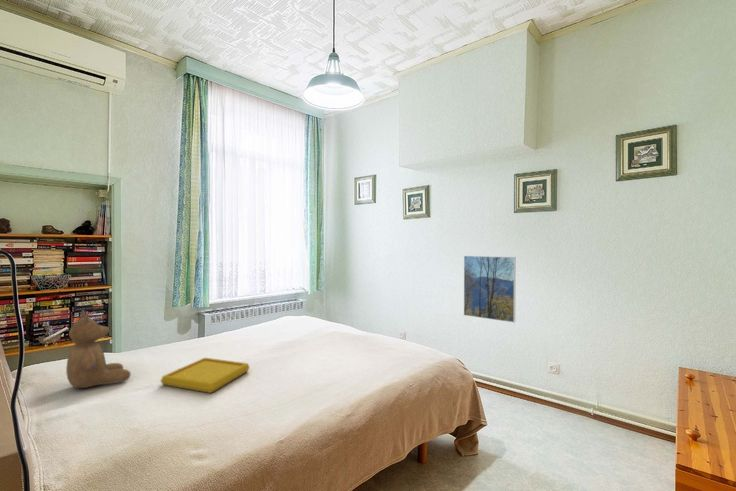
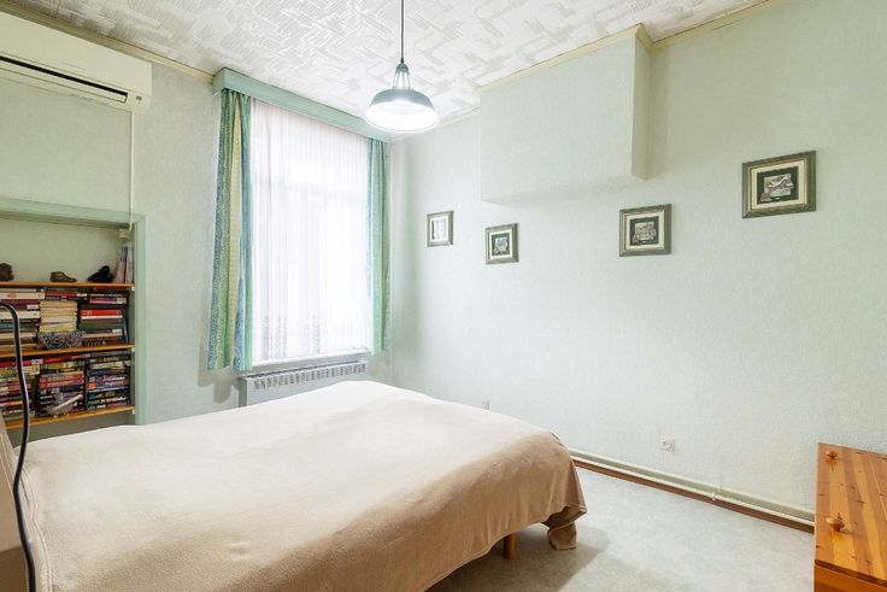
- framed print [463,255,517,324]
- serving tray [160,357,251,394]
- teddy bear [65,309,132,389]
